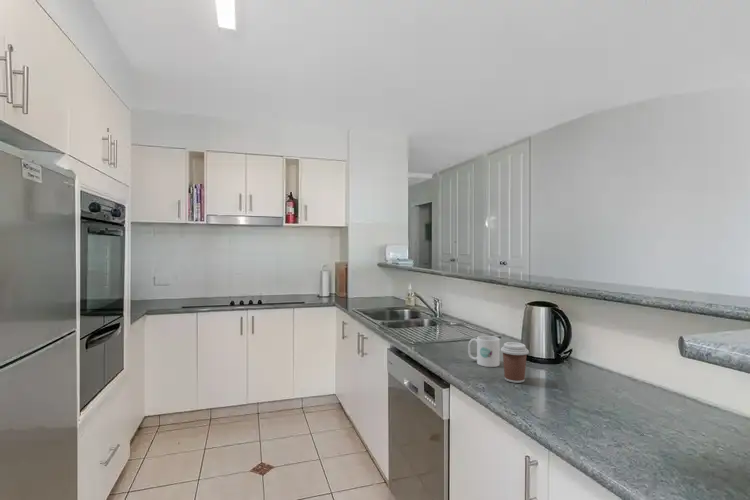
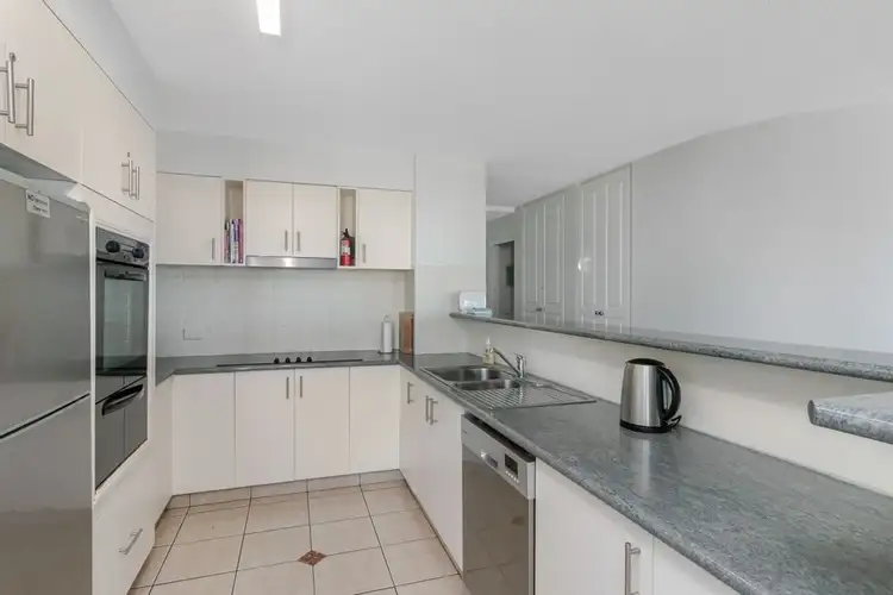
- mug [467,335,501,368]
- coffee cup [500,341,530,384]
